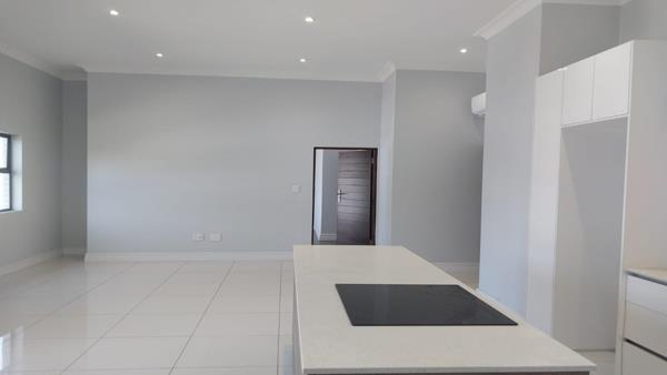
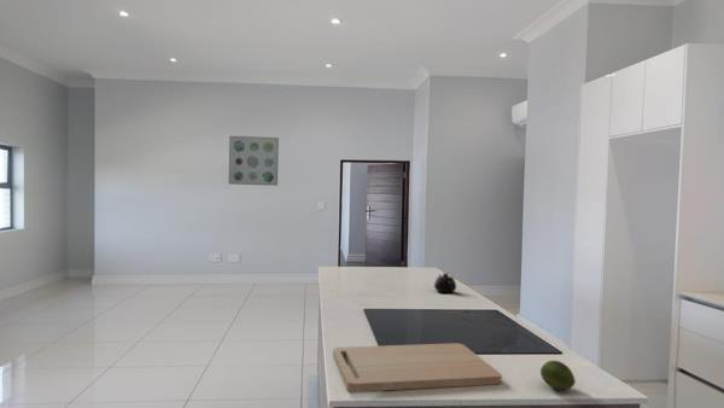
+ wall art [228,135,280,187]
+ teapot [433,272,457,293]
+ fruit [539,360,577,391]
+ cutting board [332,342,503,394]
